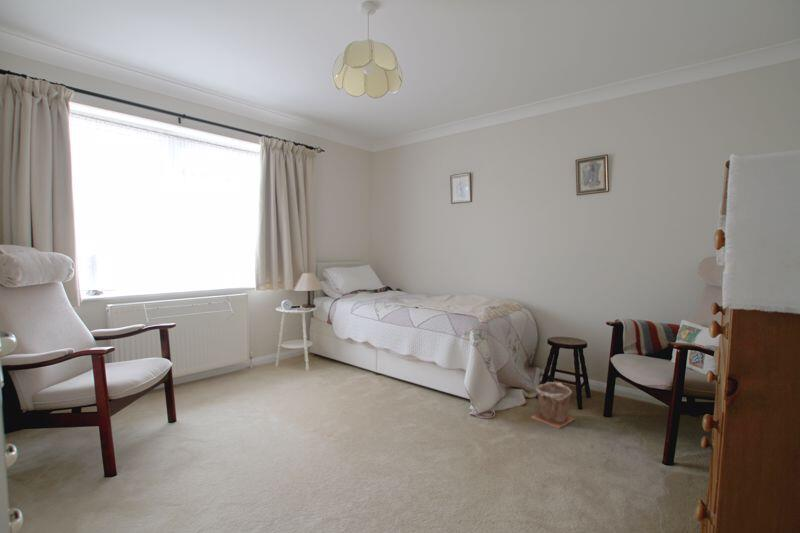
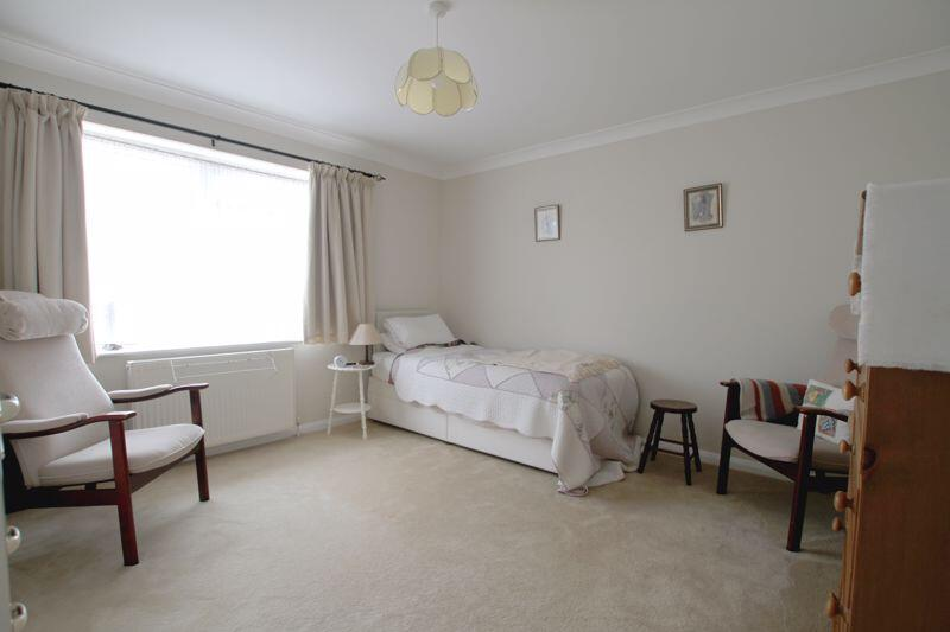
- plant pot [530,381,576,430]
